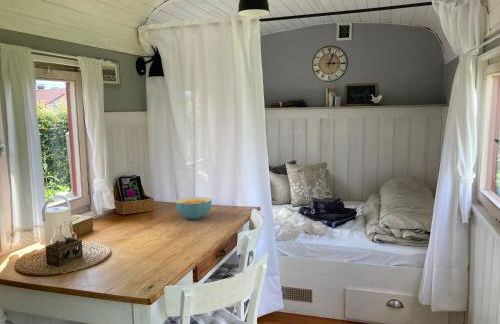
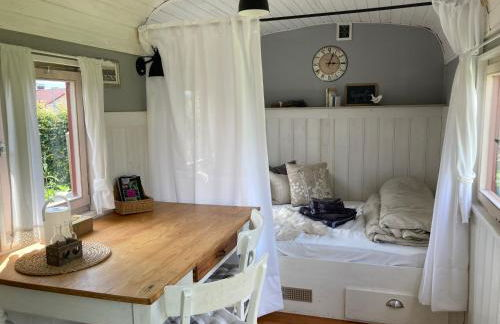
- cereal bowl [174,196,213,220]
